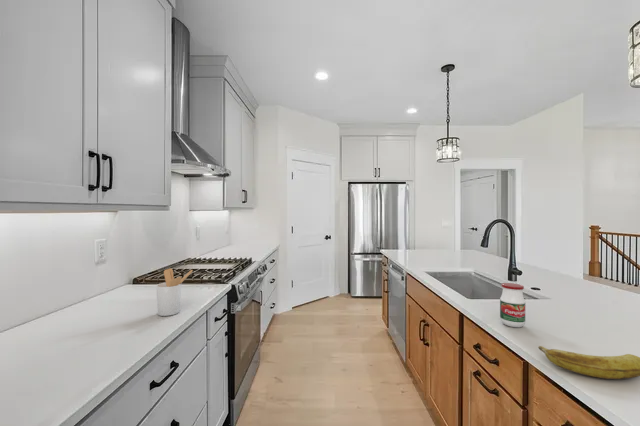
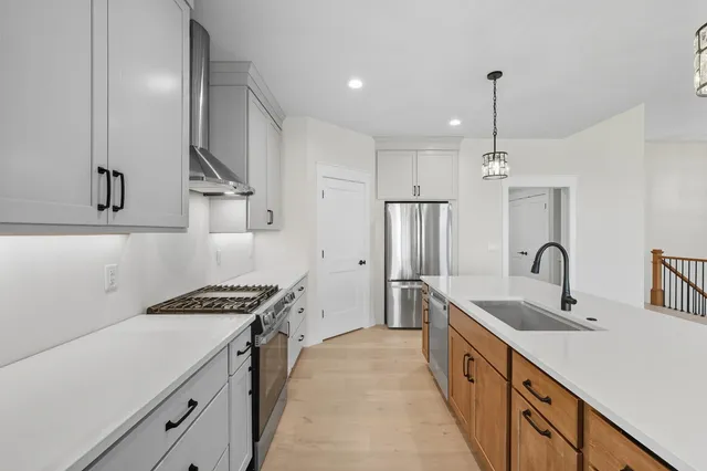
- jar [499,282,526,328]
- utensil holder [155,267,193,317]
- banana [537,345,640,380]
